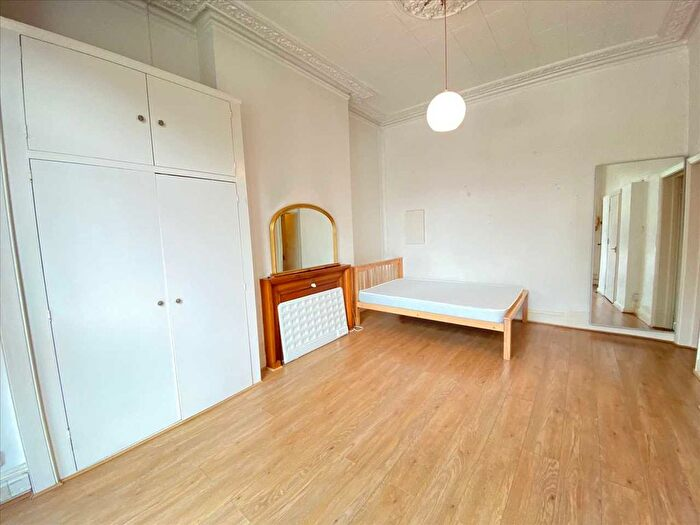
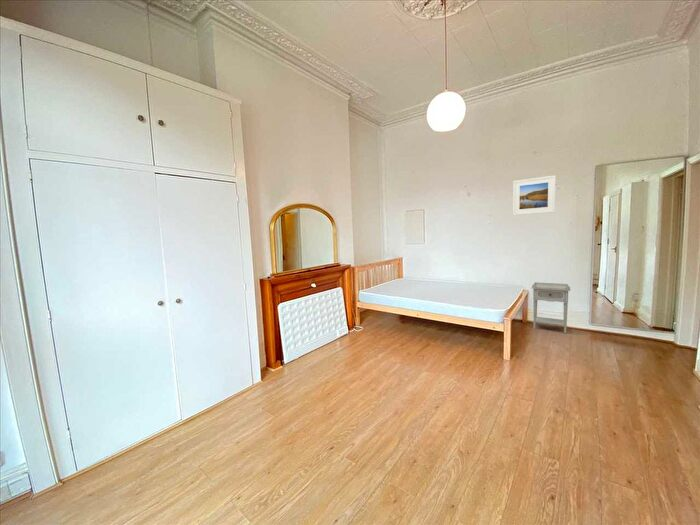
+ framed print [512,174,557,216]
+ nightstand [531,281,571,334]
